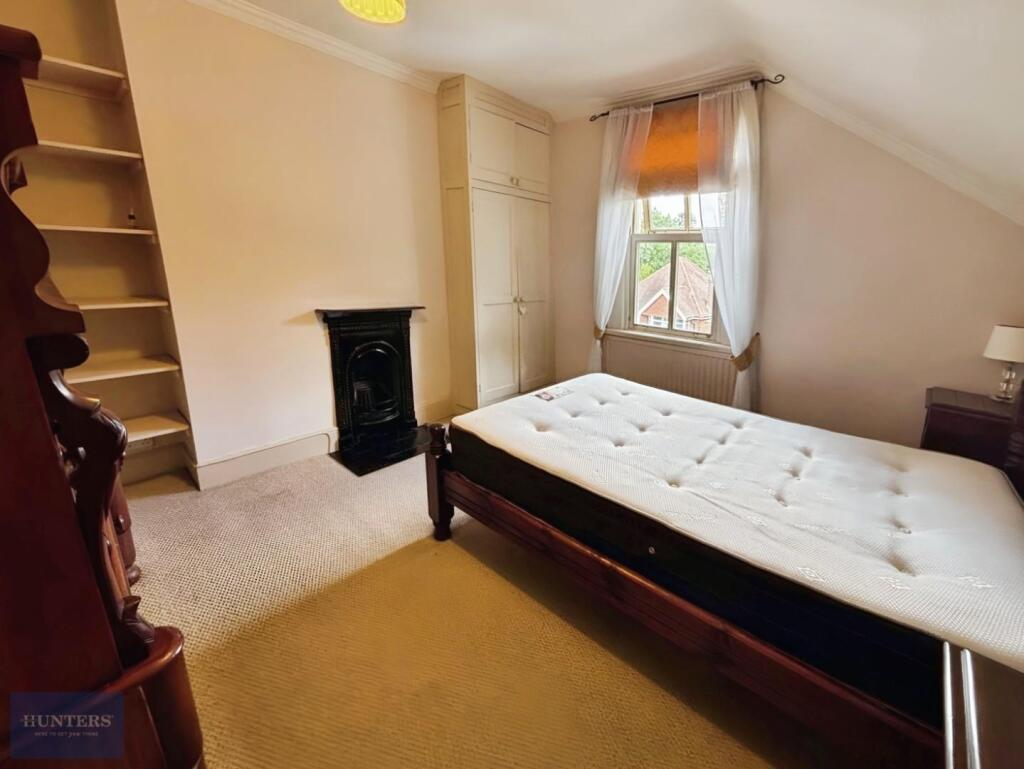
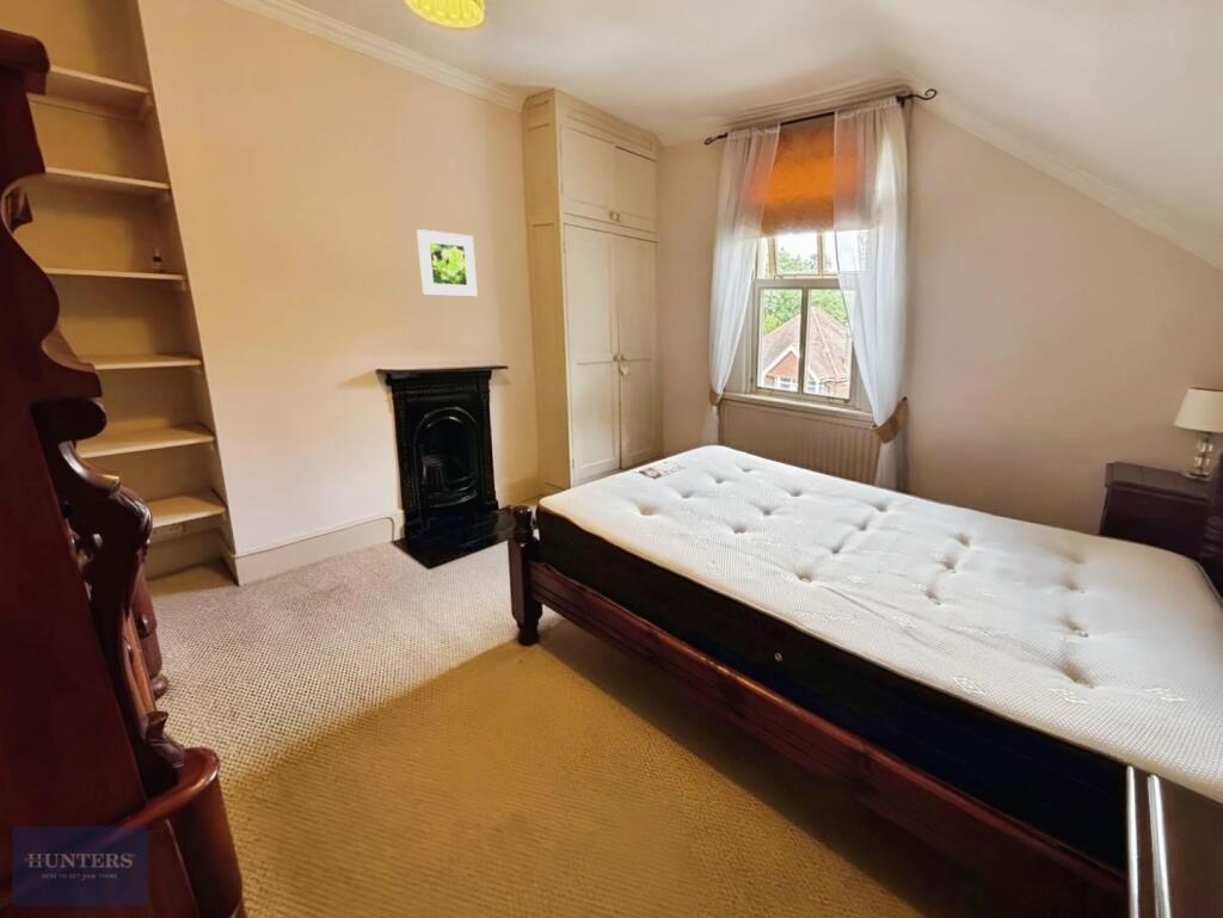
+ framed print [416,228,479,297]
